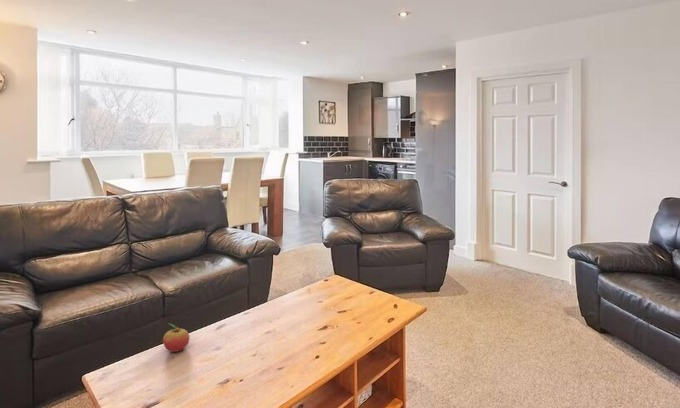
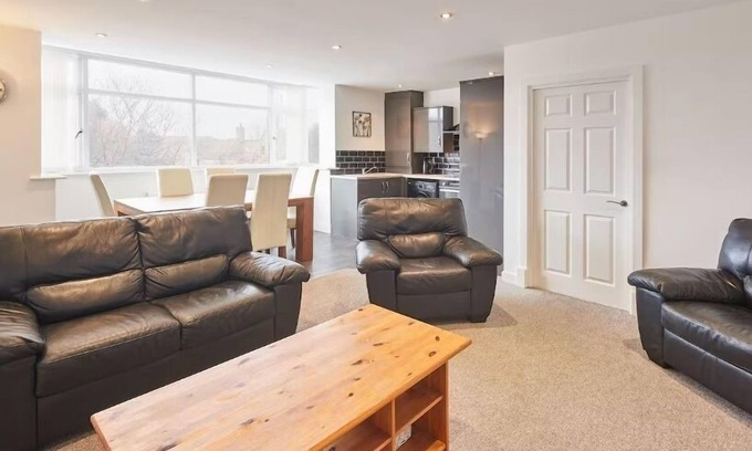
- fruit [162,323,190,353]
